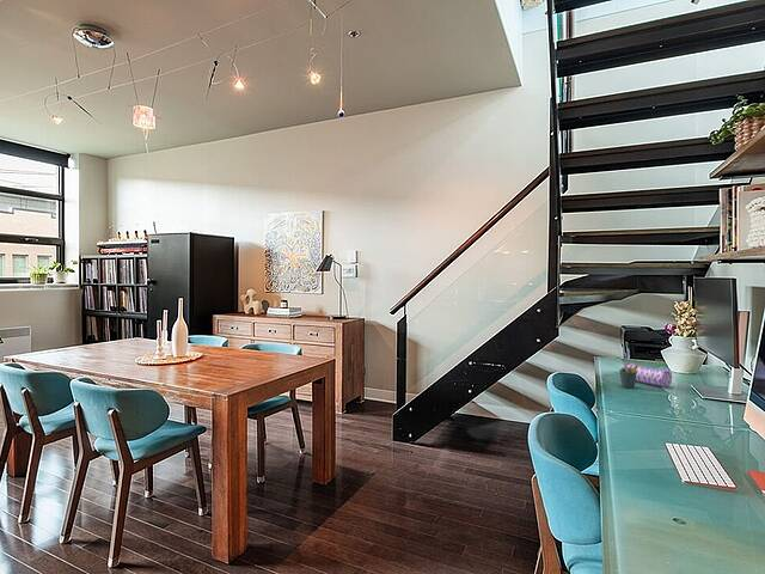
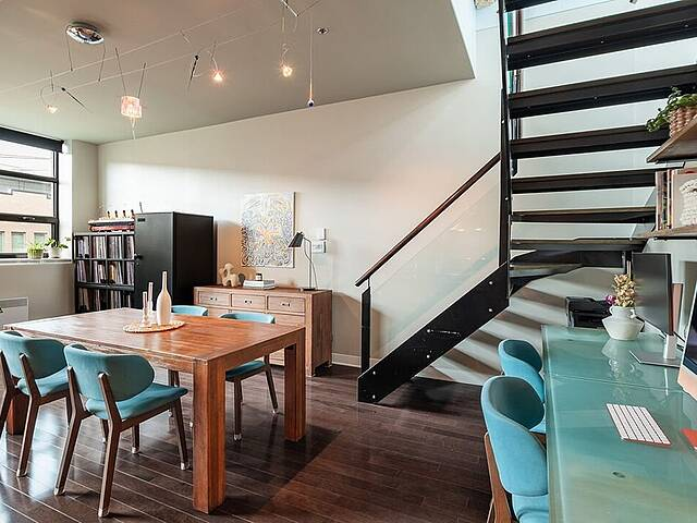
- pencil case [628,361,673,389]
- pen holder [618,360,639,390]
